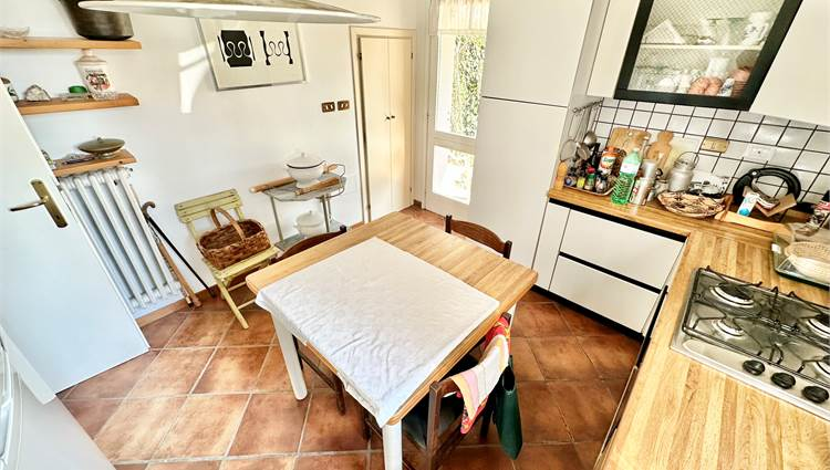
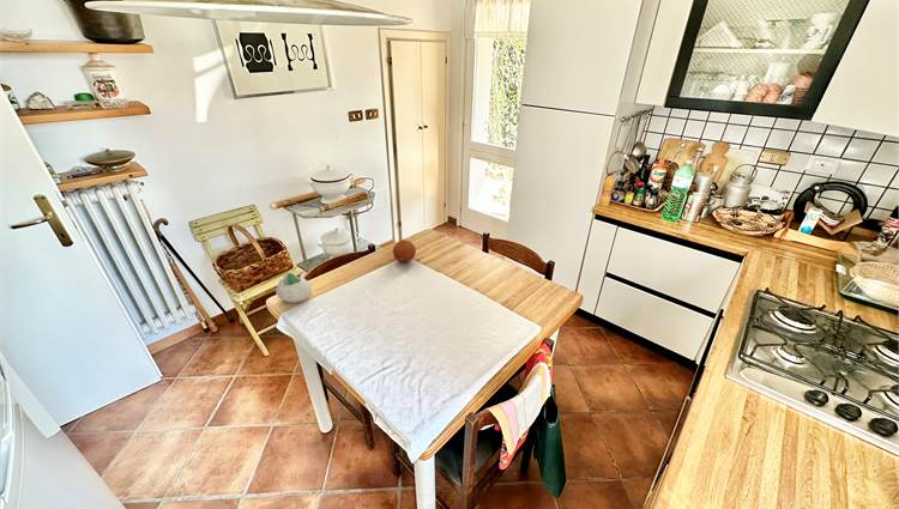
+ fruit [392,238,417,263]
+ succulent planter [274,272,313,304]
